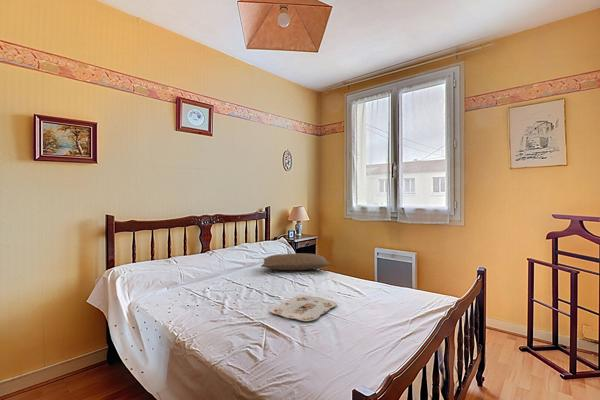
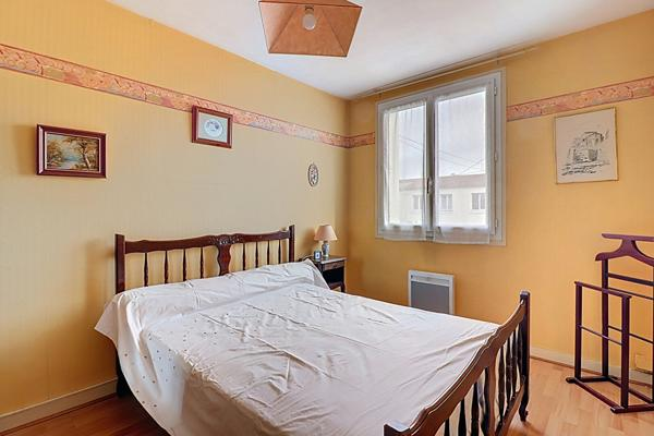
- pillow [260,252,332,271]
- serving tray [269,295,338,322]
